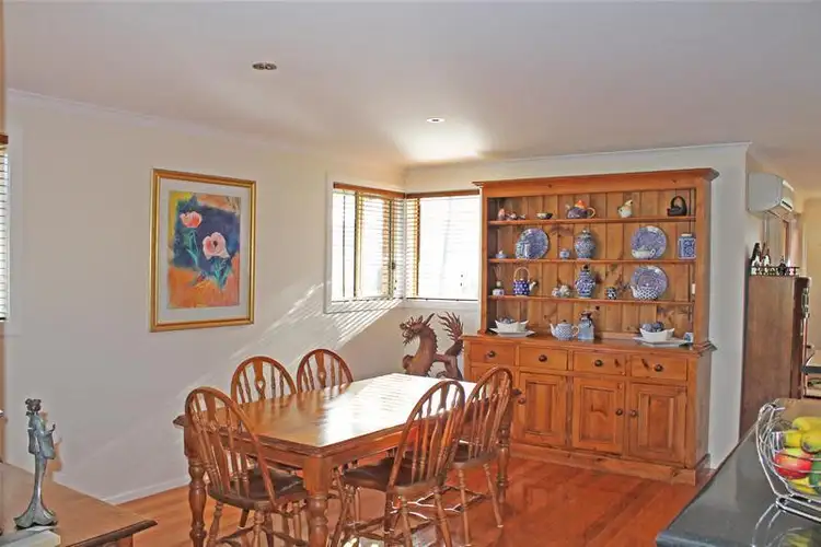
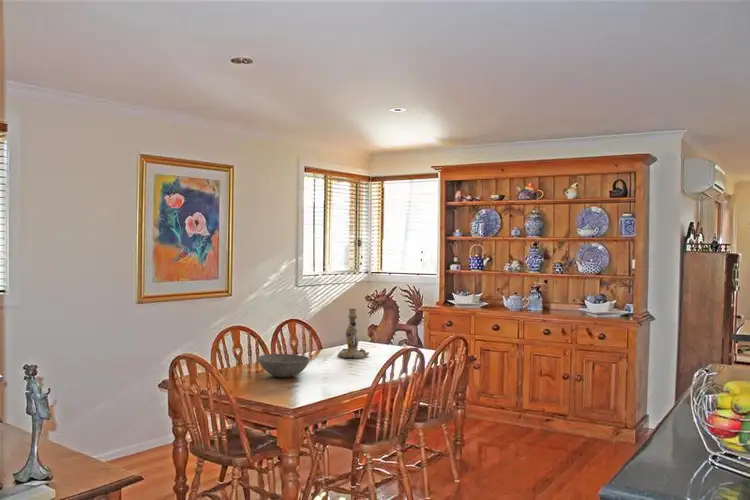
+ bowl [257,353,310,378]
+ candlestick [337,307,370,359]
